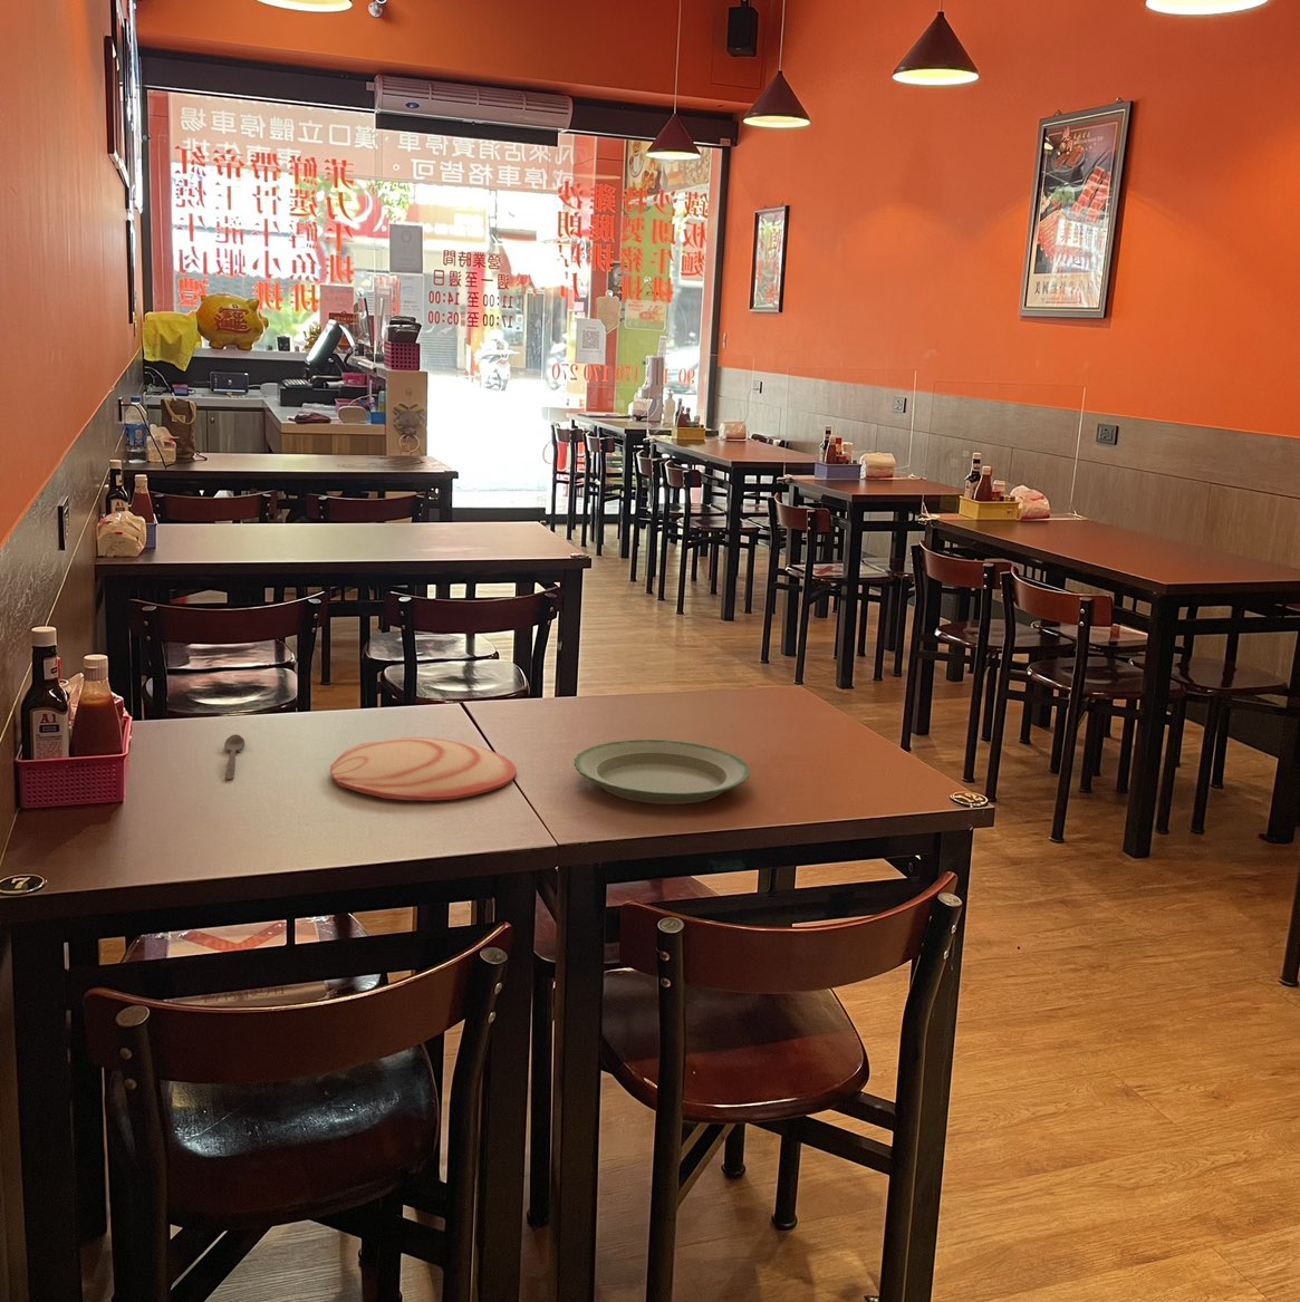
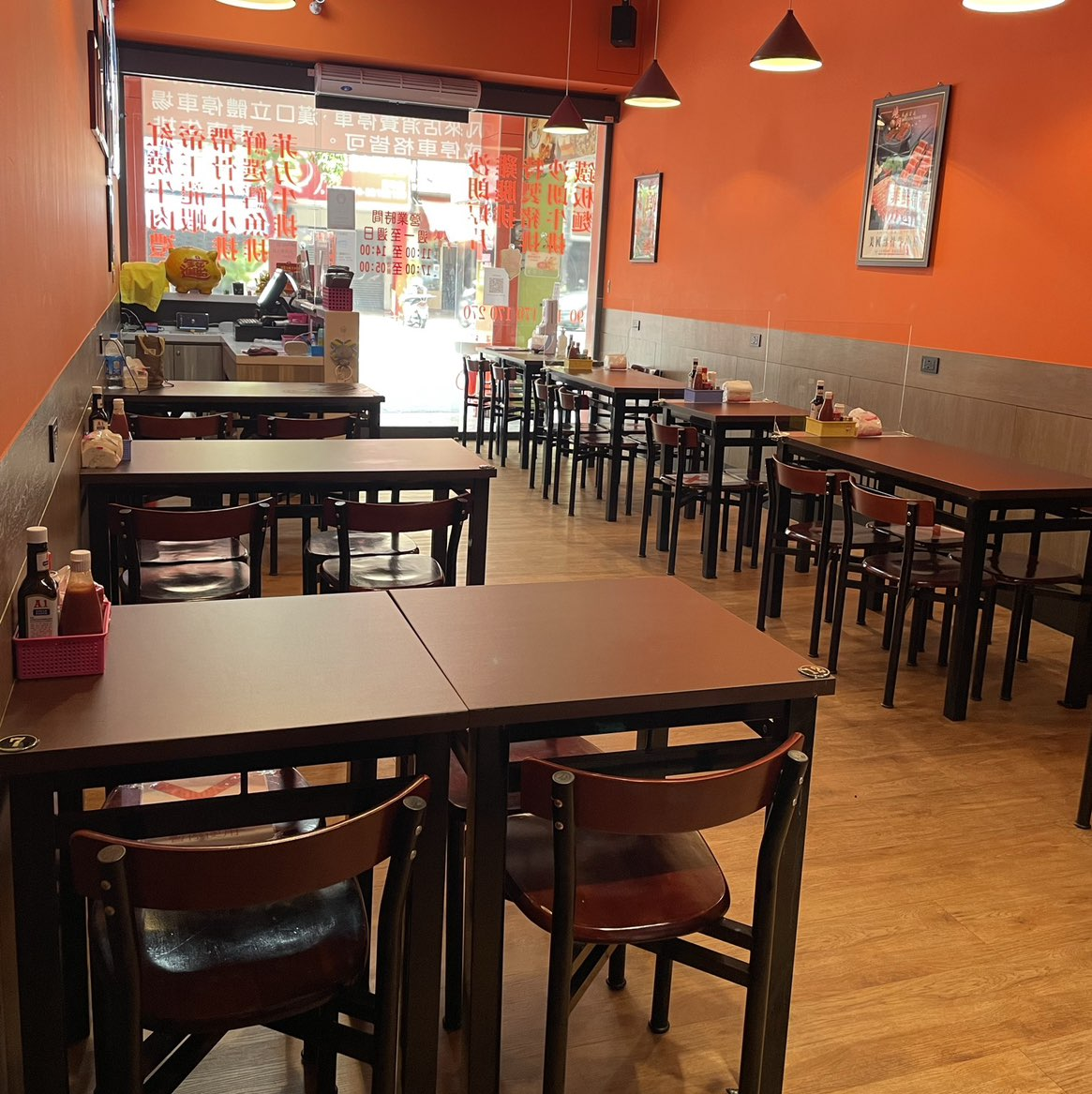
- spoon [223,733,245,781]
- plate [330,737,518,802]
- plate [573,739,752,806]
